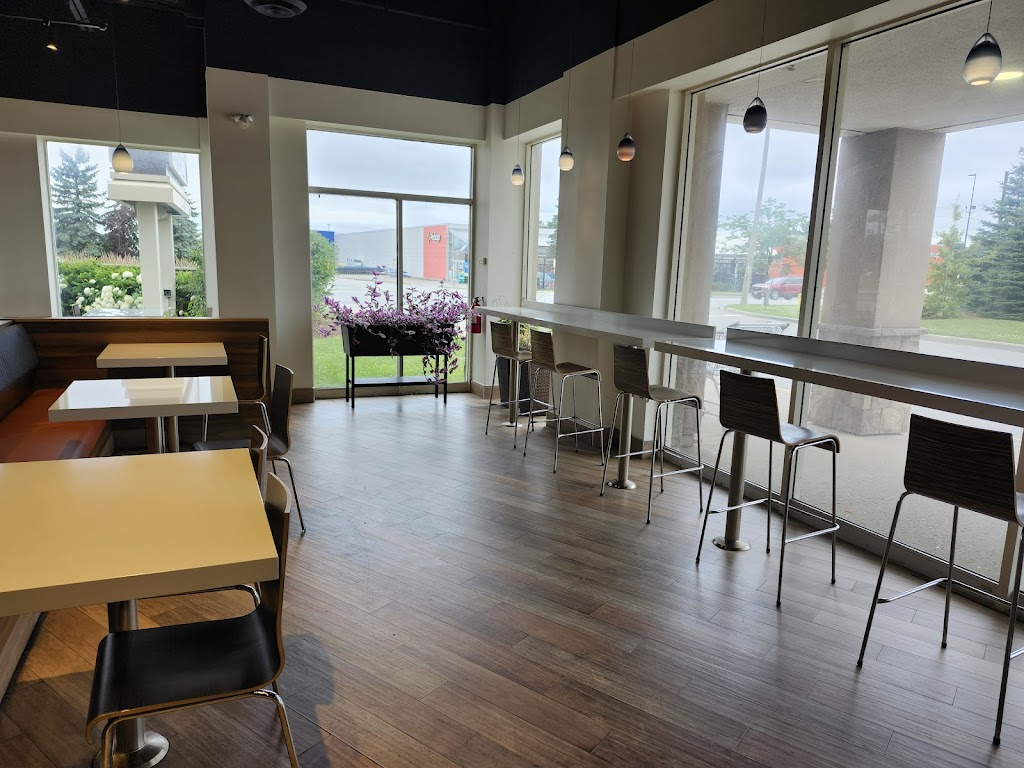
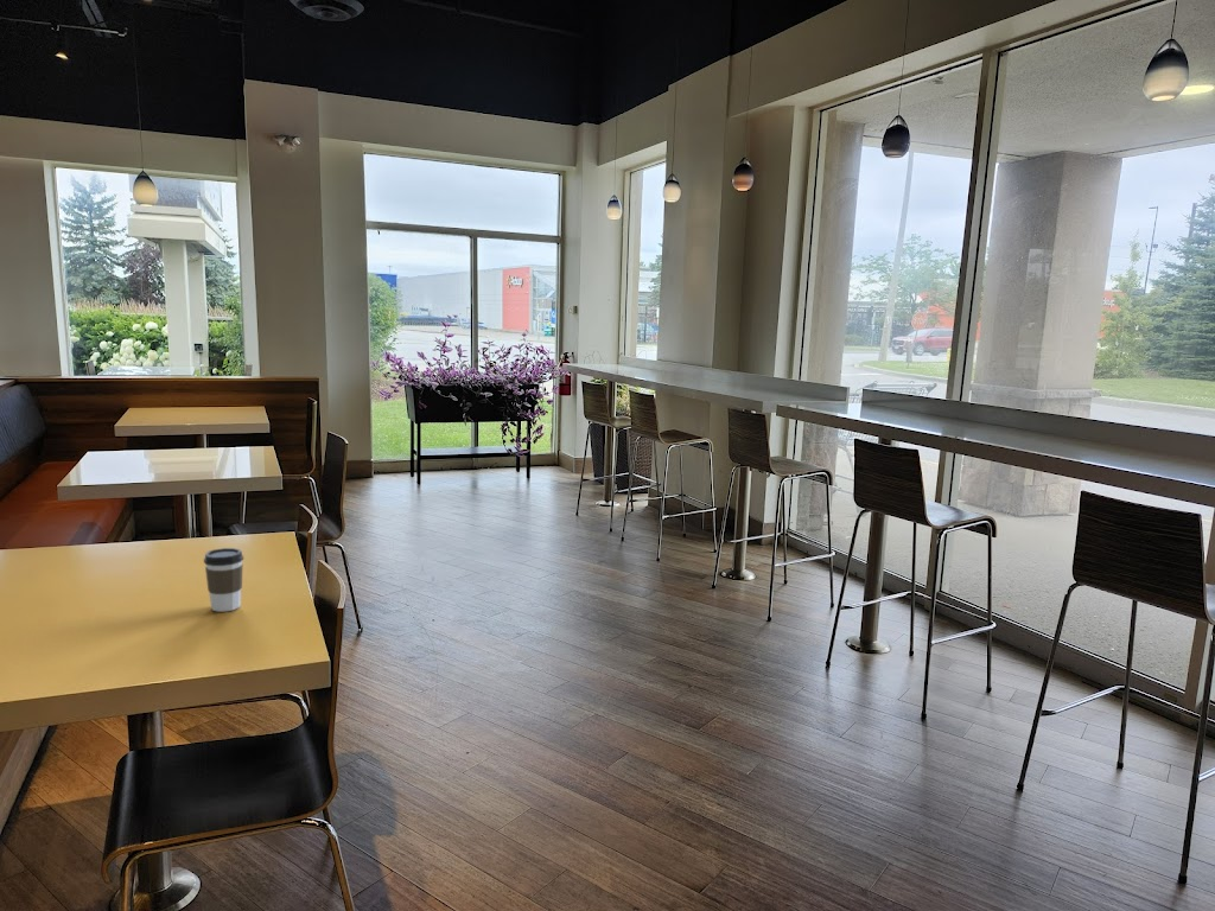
+ coffee cup [203,547,244,613]
